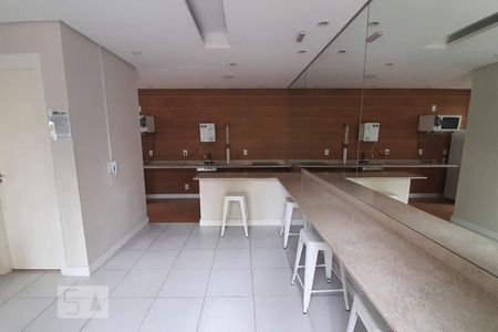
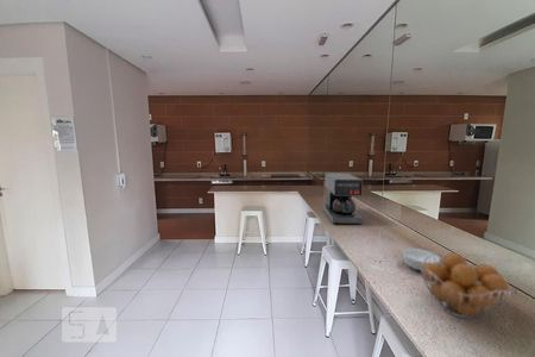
+ coffee maker [322,173,364,225]
+ fruit basket [420,251,512,320]
+ cereal bowl [401,248,440,271]
